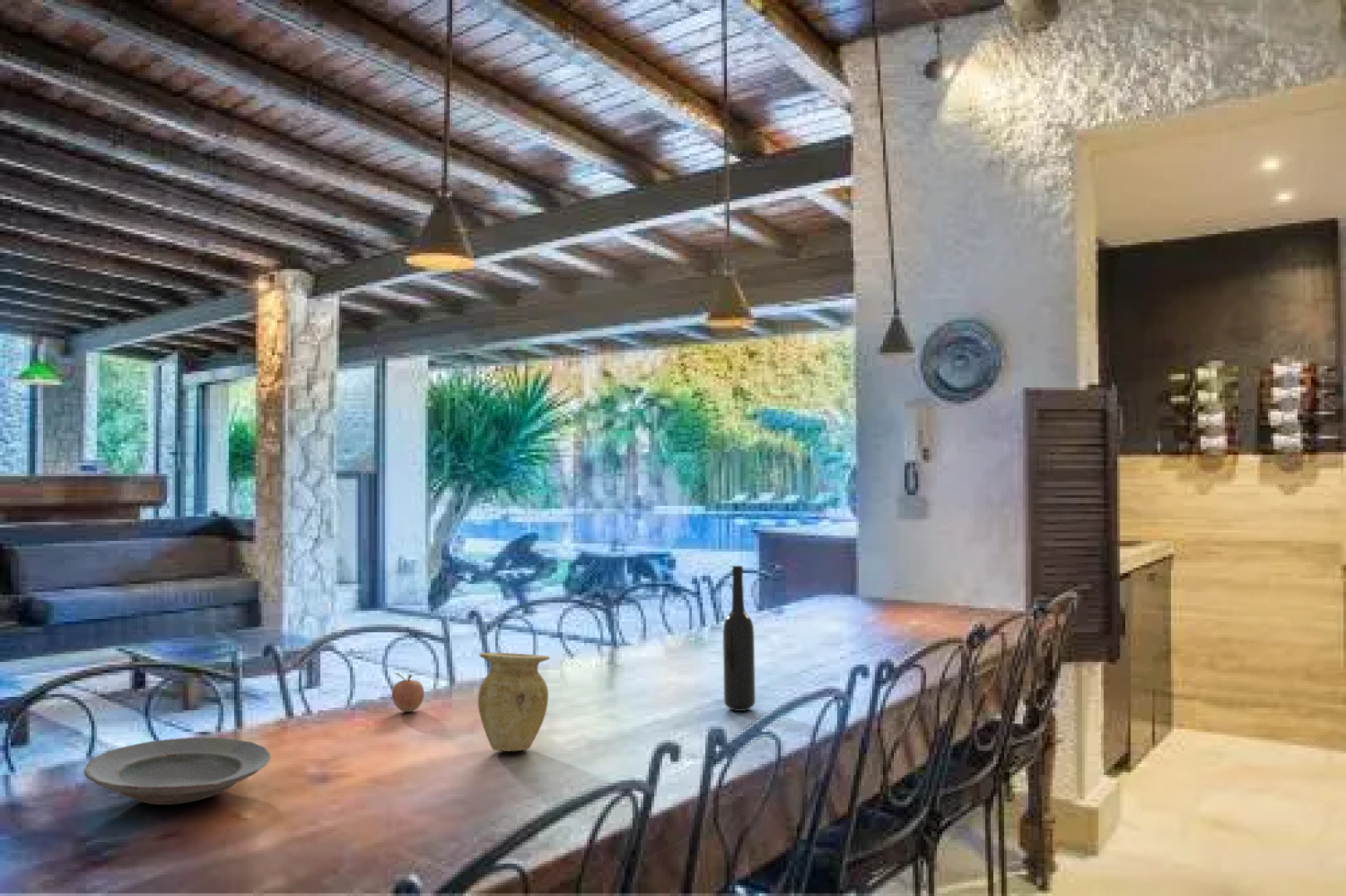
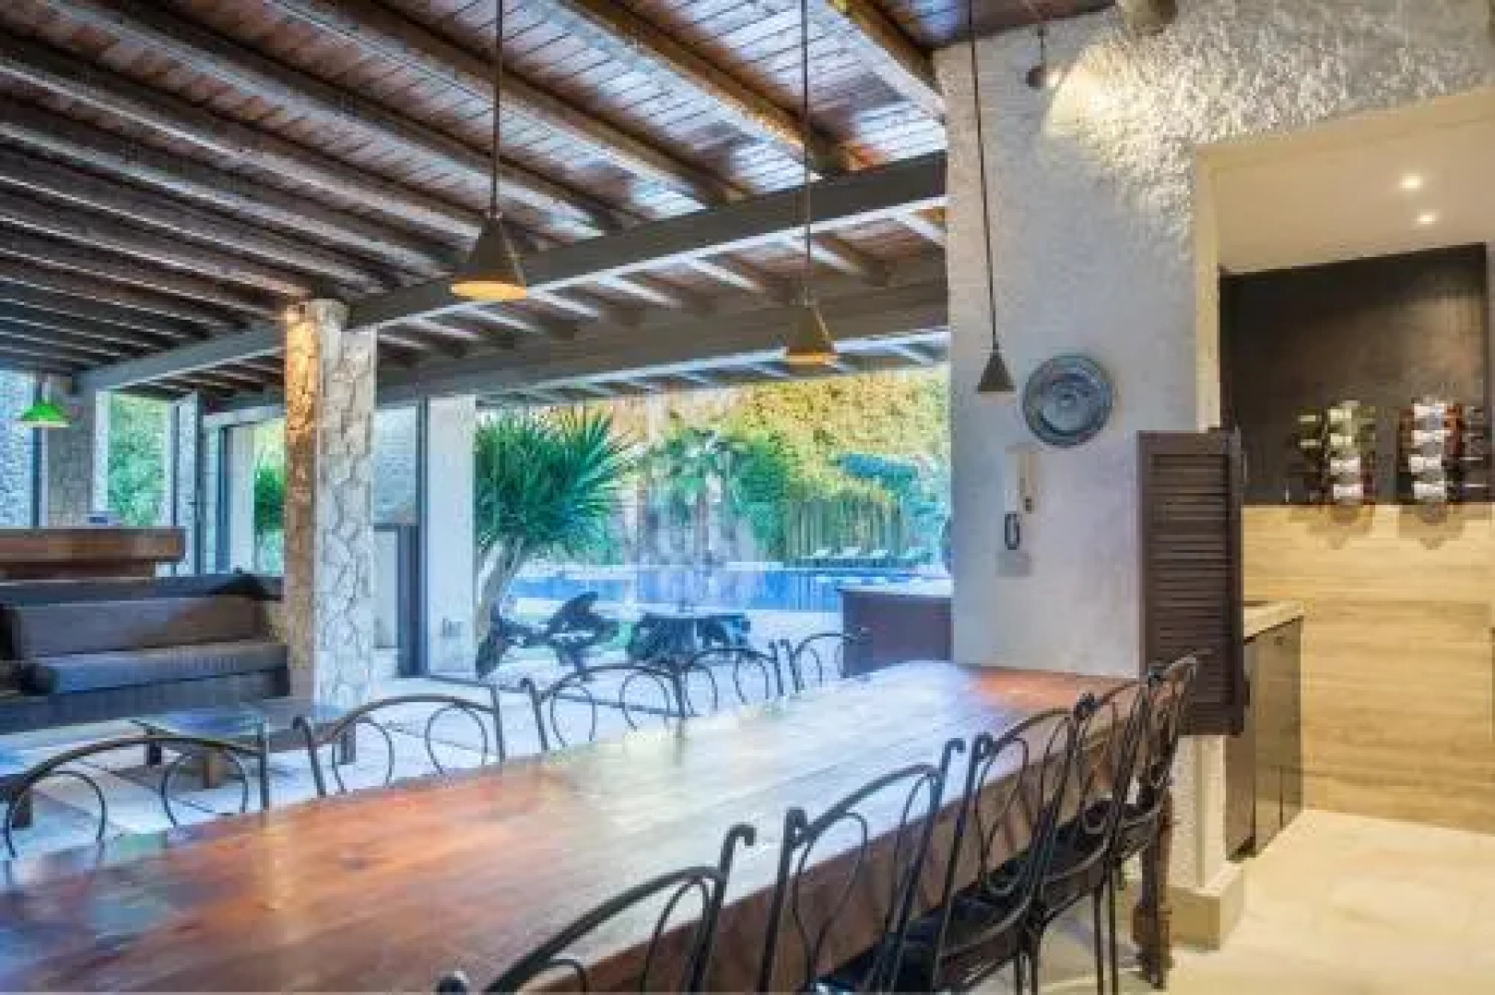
- bottle [722,565,756,712]
- fruit [391,672,425,713]
- vase [477,652,550,752]
- plate [83,737,271,806]
